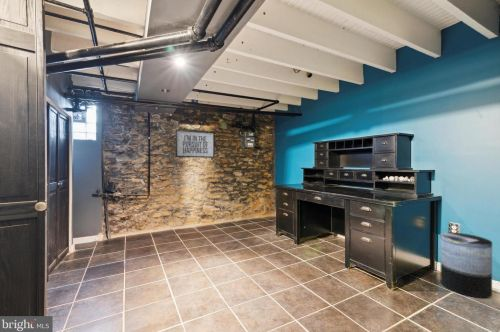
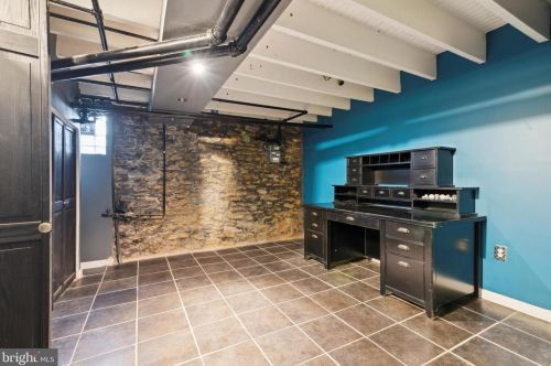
- trash can [440,231,493,299]
- mirror [175,129,216,159]
